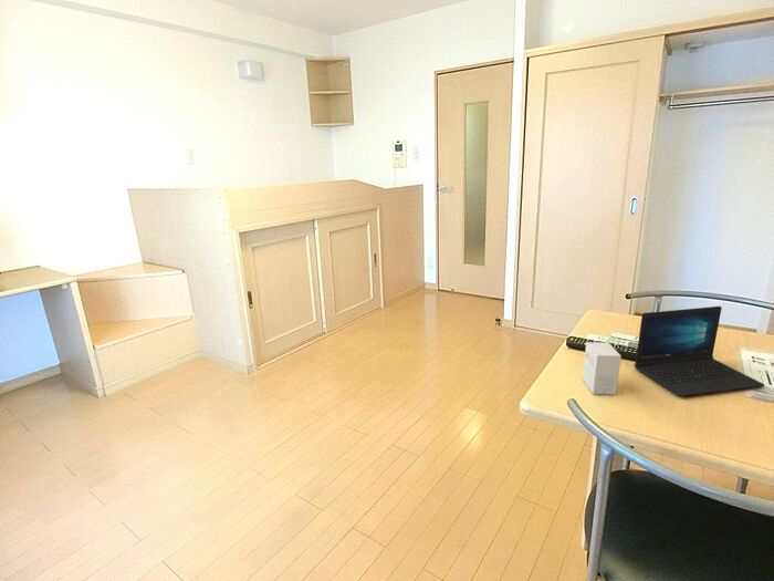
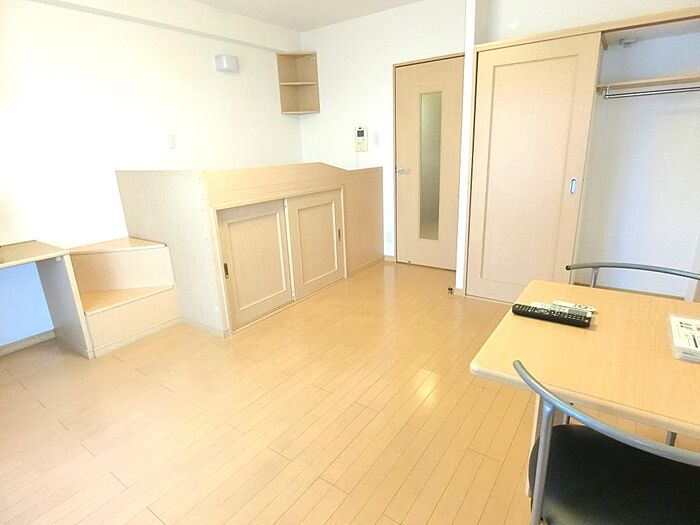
- small box [582,341,623,395]
- laptop [634,305,765,397]
